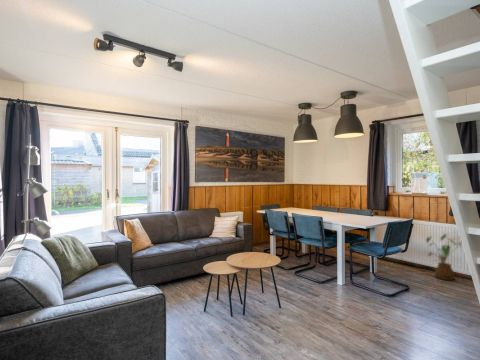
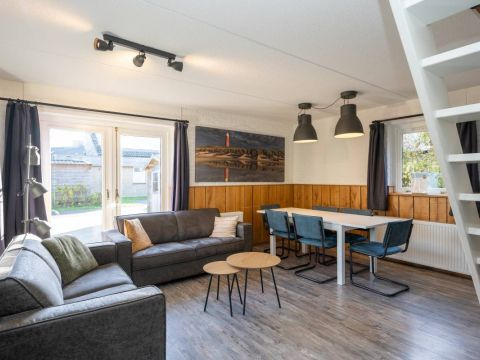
- house plant [425,232,462,281]
